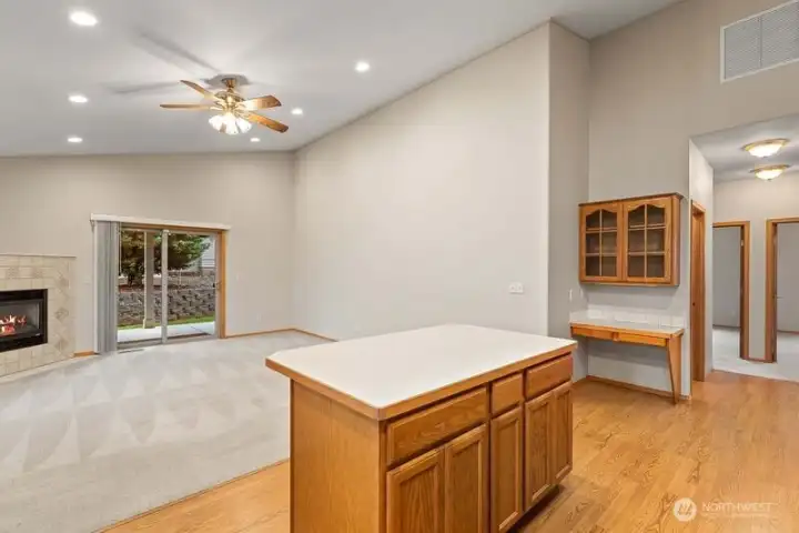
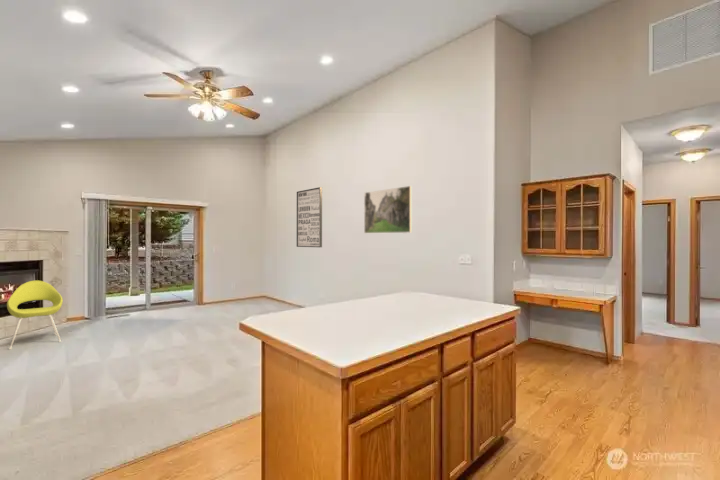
+ chair [6,279,64,350]
+ wall art [296,186,323,248]
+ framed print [363,185,413,234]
